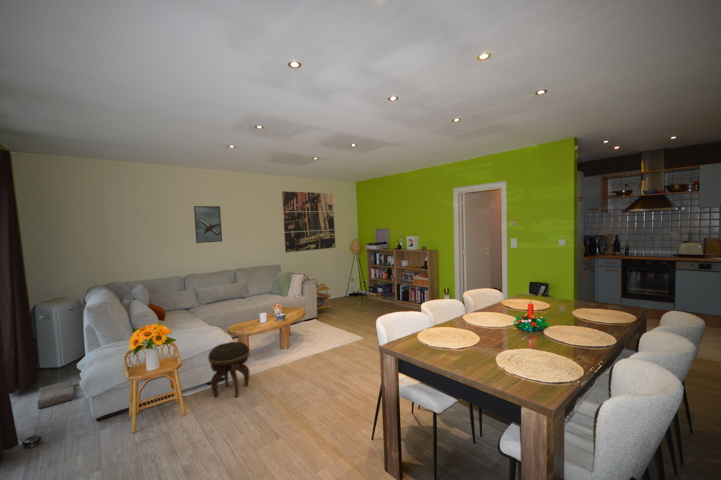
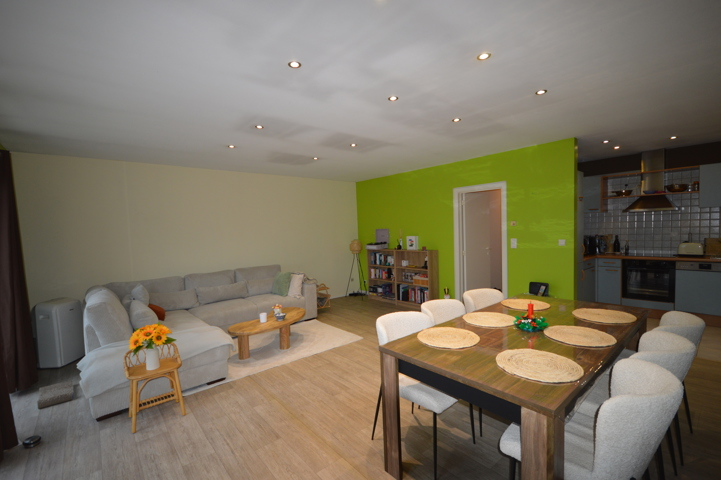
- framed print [193,205,223,244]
- wall art [281,190,336,253]
- footstool [207,341,250,398]
